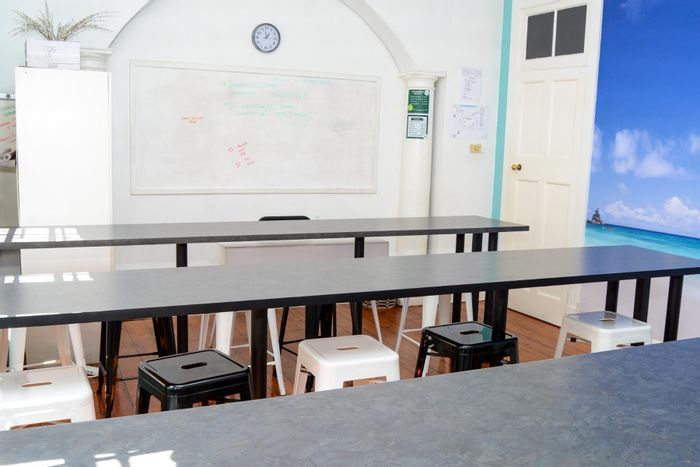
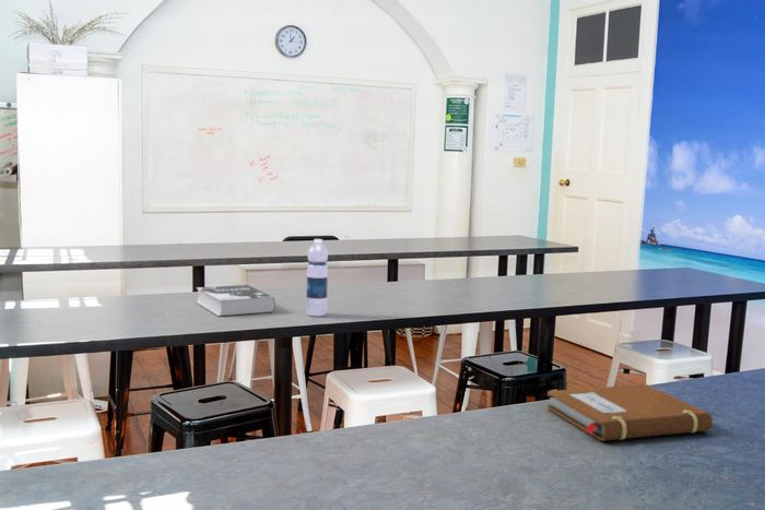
+ book [195,284,276,317]
+ water bottle [305,238,329,317]
+ notebook [545,383,714,442]
